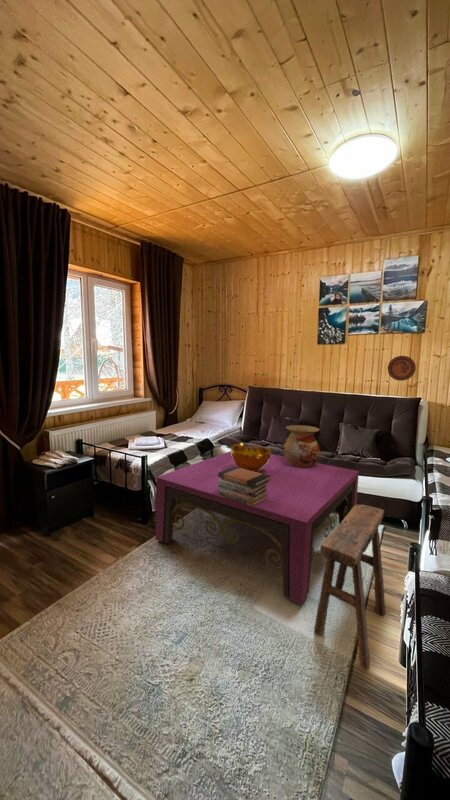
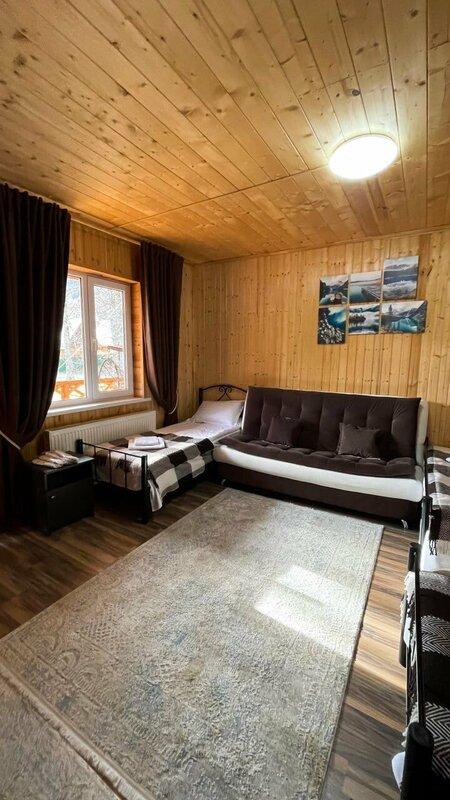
- stool [313,504,386,670]
- book stack [218,467,270,507]
- coffee table [155,450,360,605]
- decorative bowl [230,442,272,472]
- vase [283,424,321,467]
- decorative plate [387,355,417,382]
